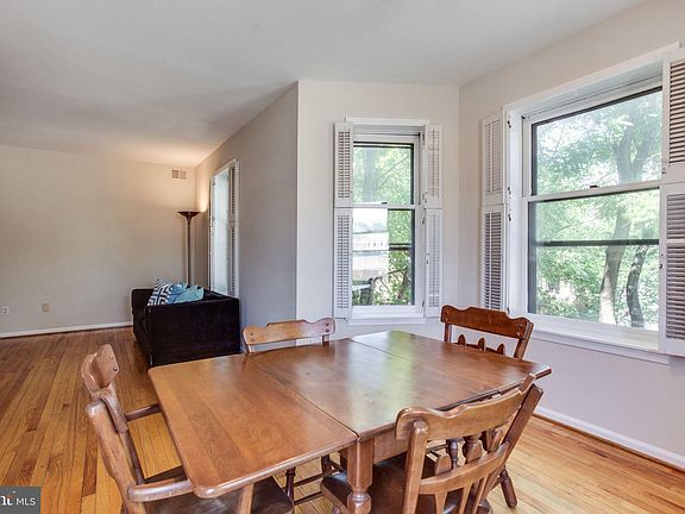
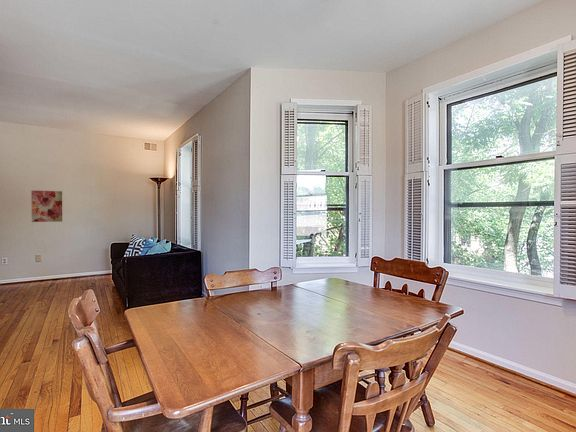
+ wall art [30,190,63,223]
